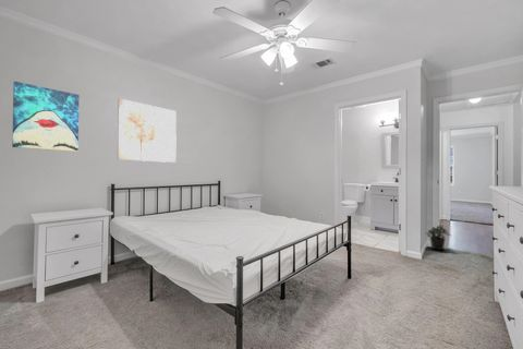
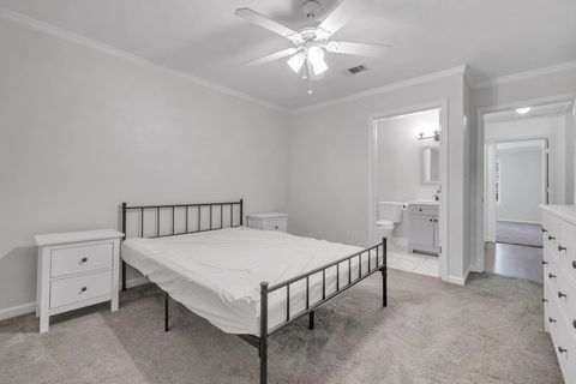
- wall art [11,81,81,153]
- wall art [117,97,178,164]
- potted plant [425,225,452,251]
